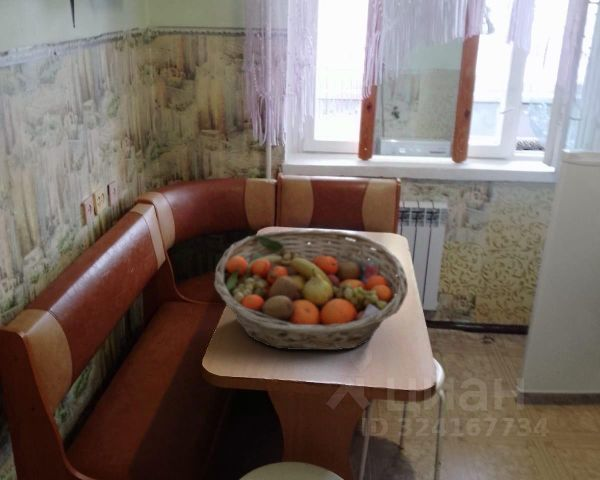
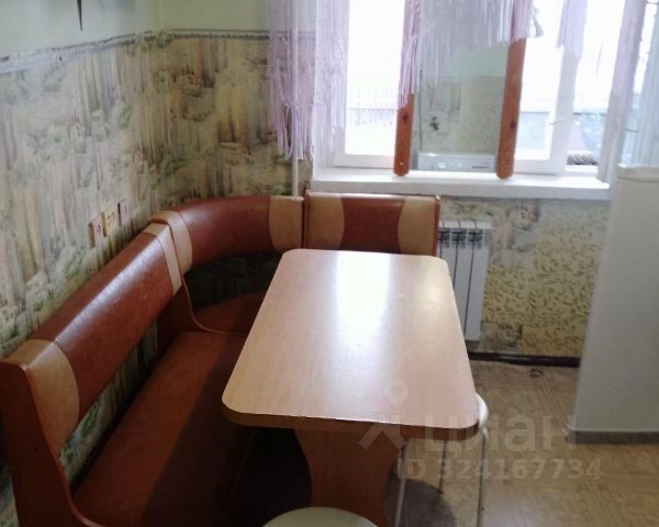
- fruit basket [213,228,409,351]
